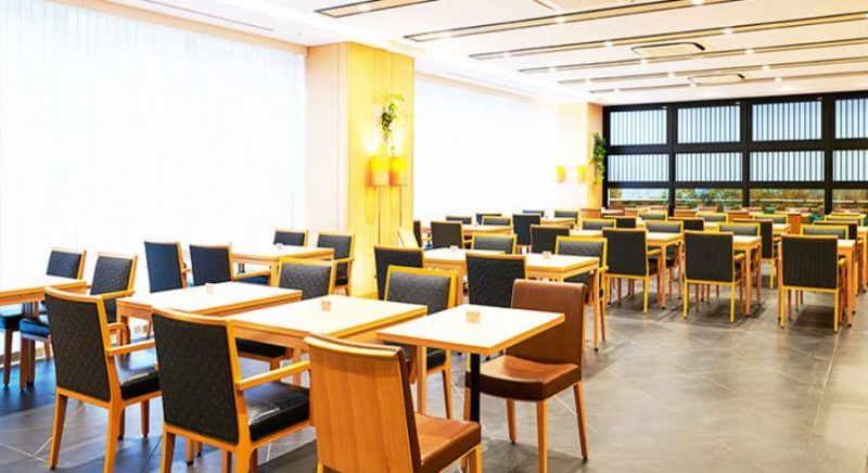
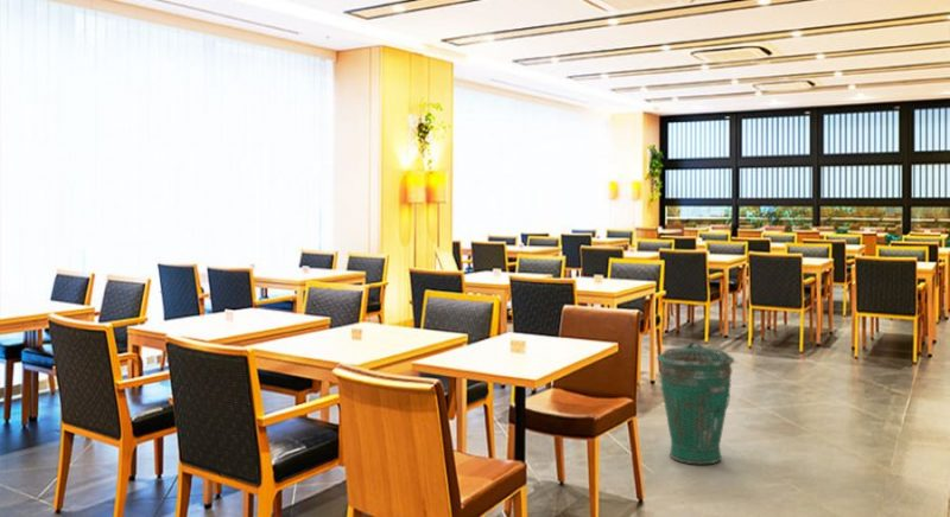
+ trash can [657,340,735,466]
